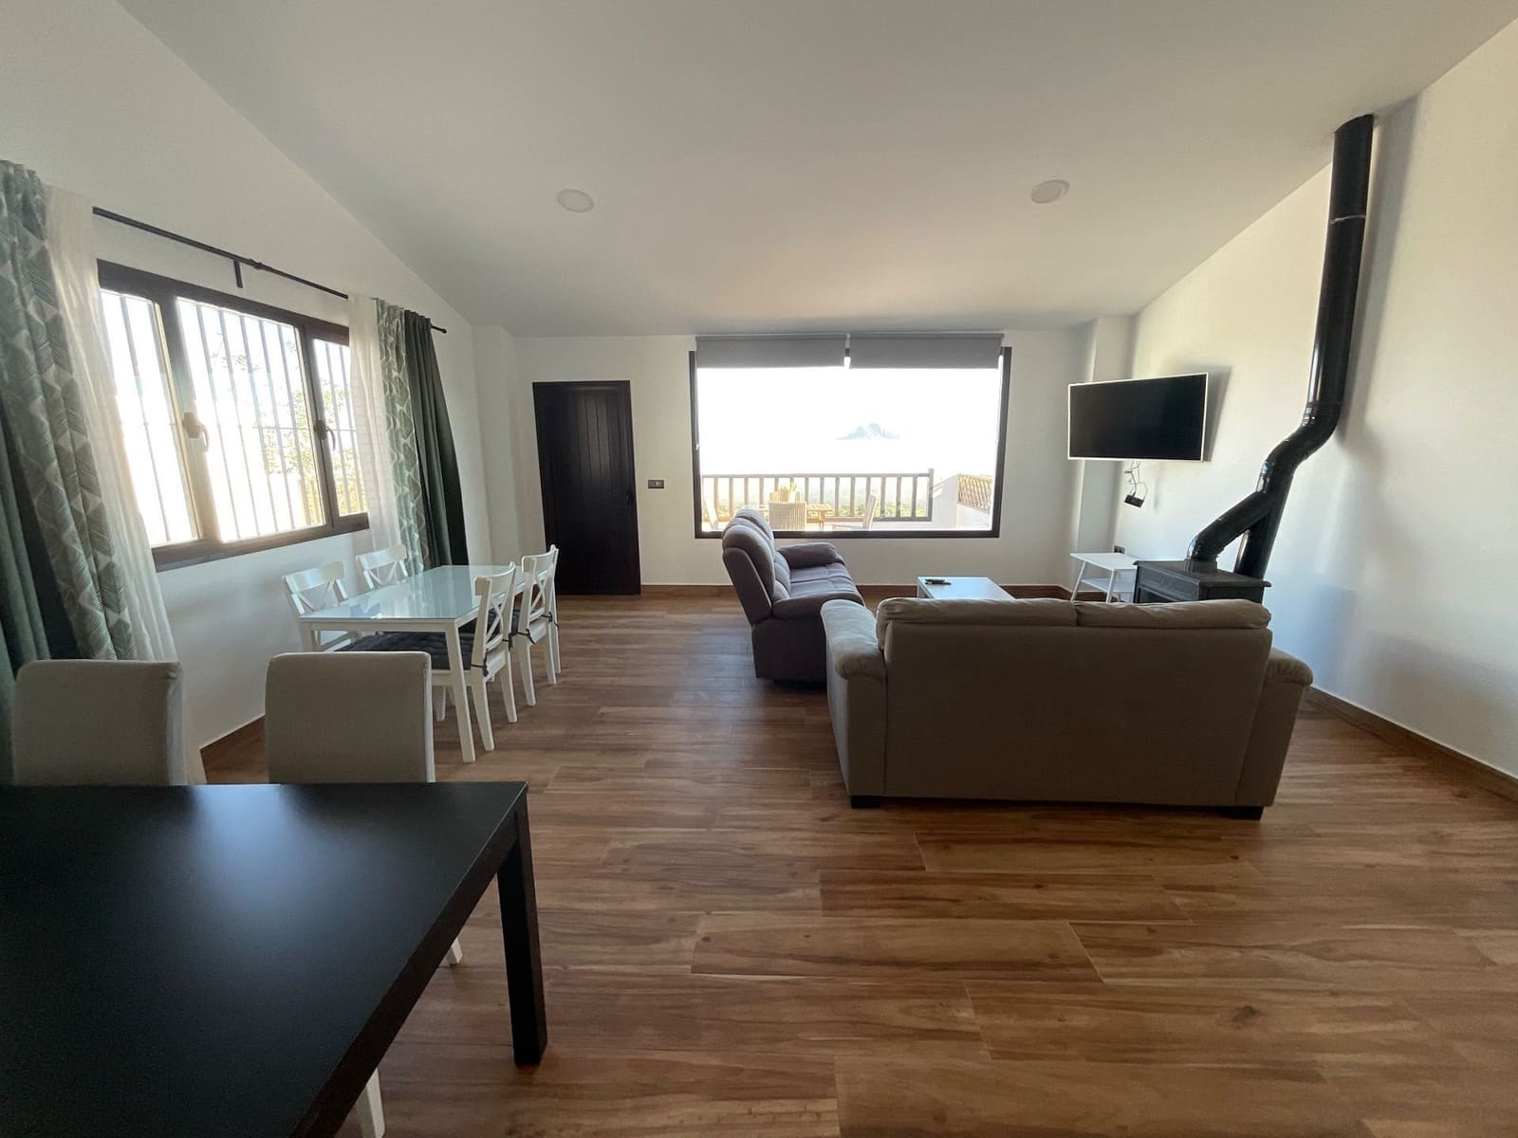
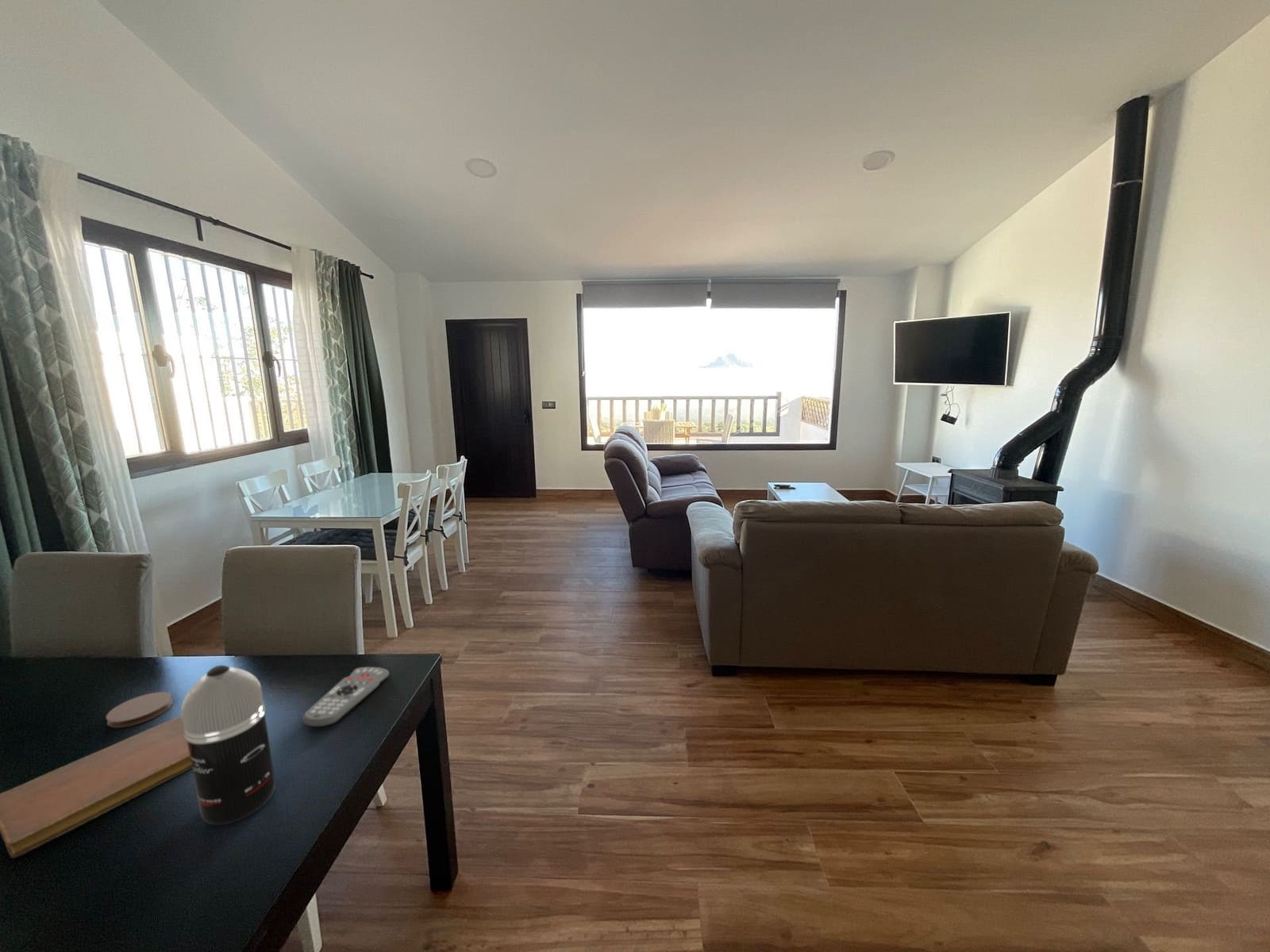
+ remote control [302,666,390,728]
+ notebook [0,715,192,859]
+ spray bottle [180,665,276,825]
+ coaster [106,691,174,728]
